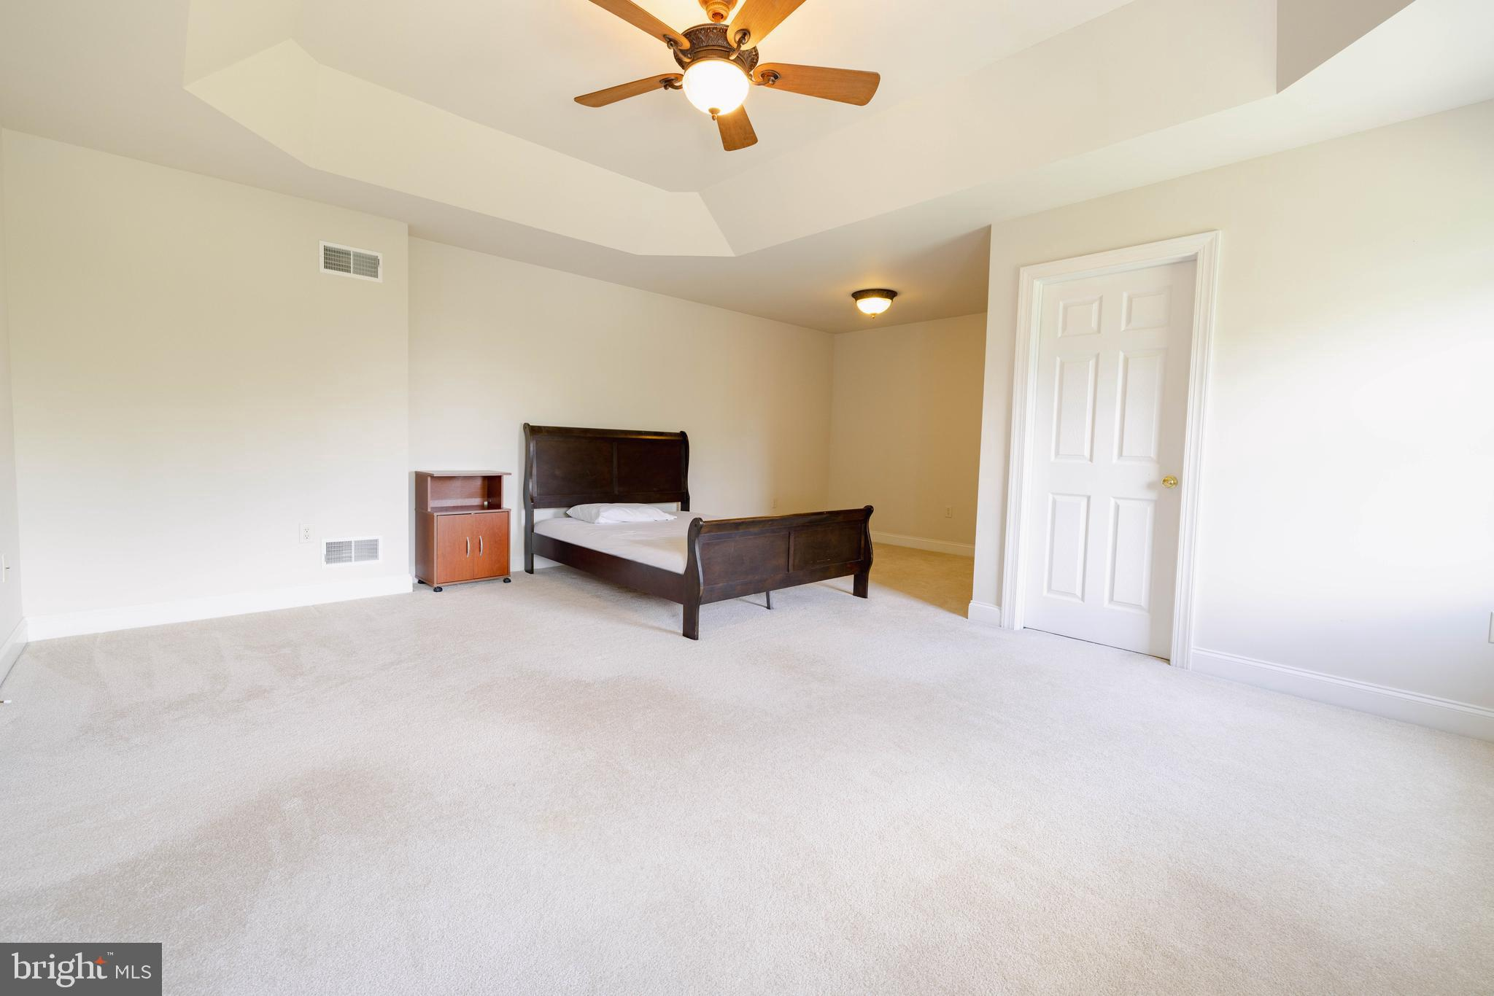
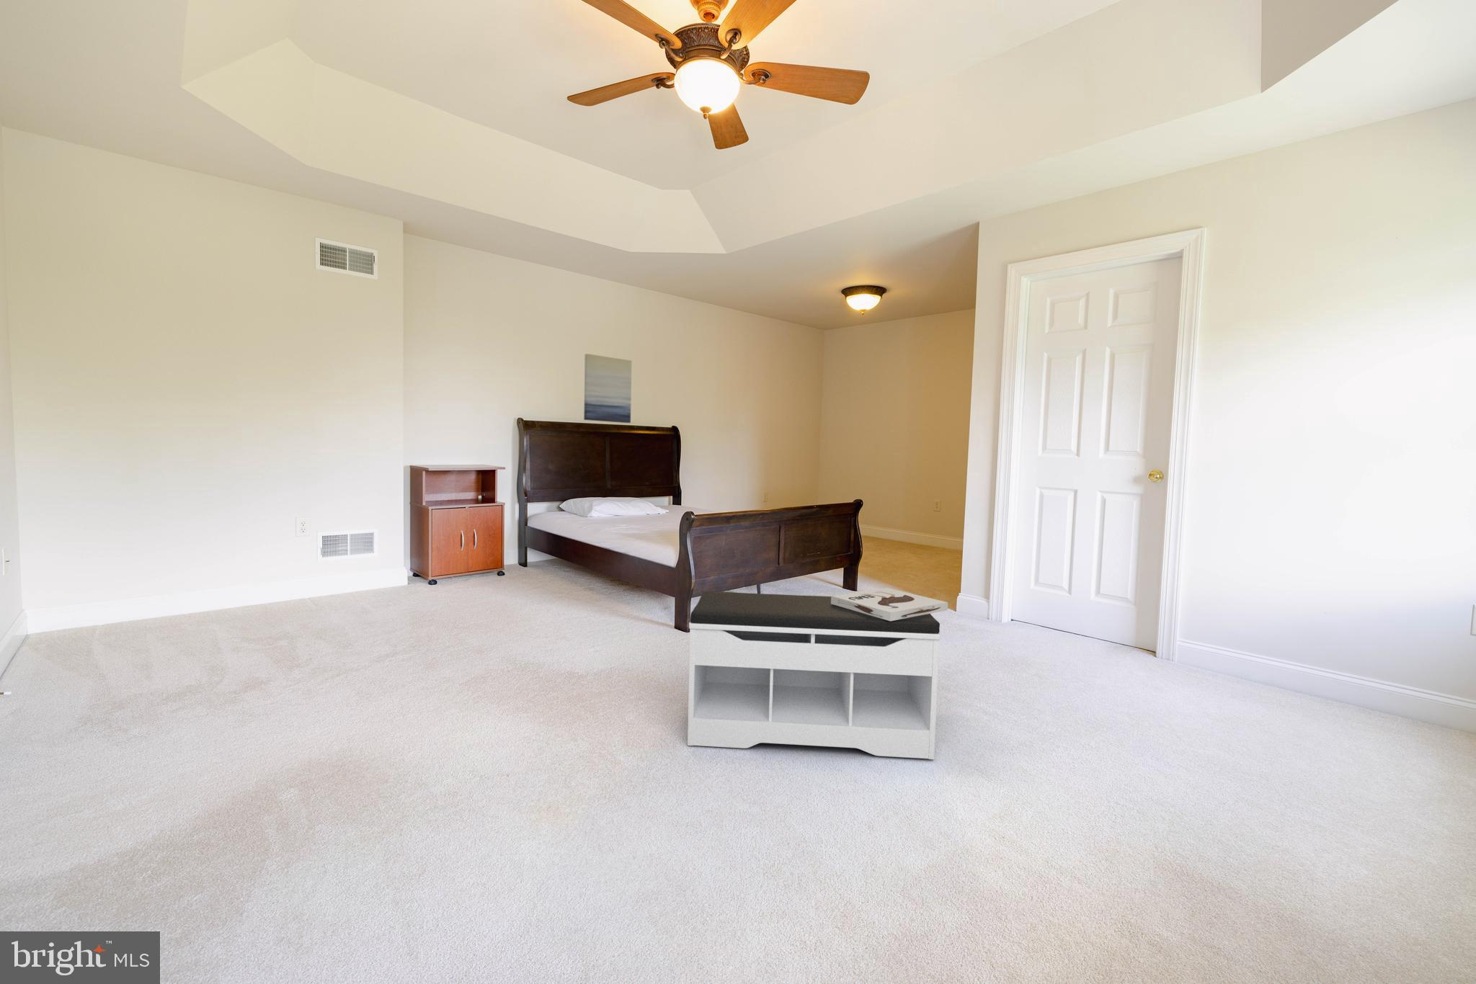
+ bench [686,590,941,760]
+ decorative box [831,588,949,620]
+ wall art [583,353,633,424]
